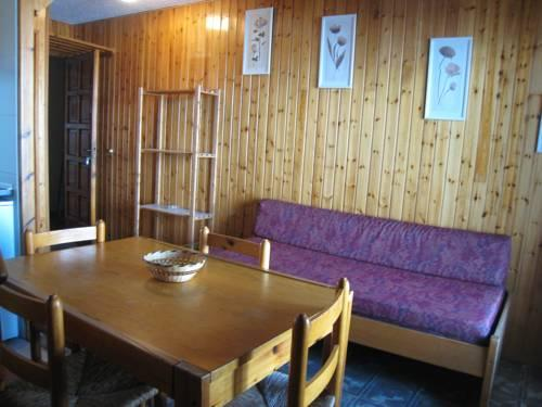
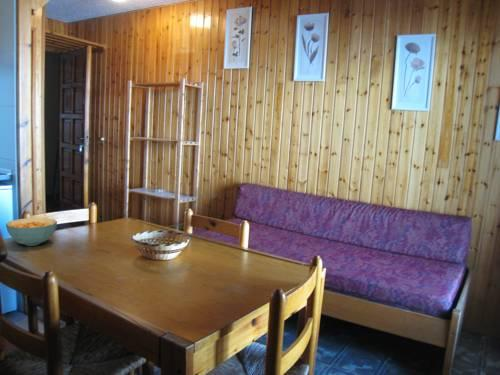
+ cereal bowl [5,217,58,247]
